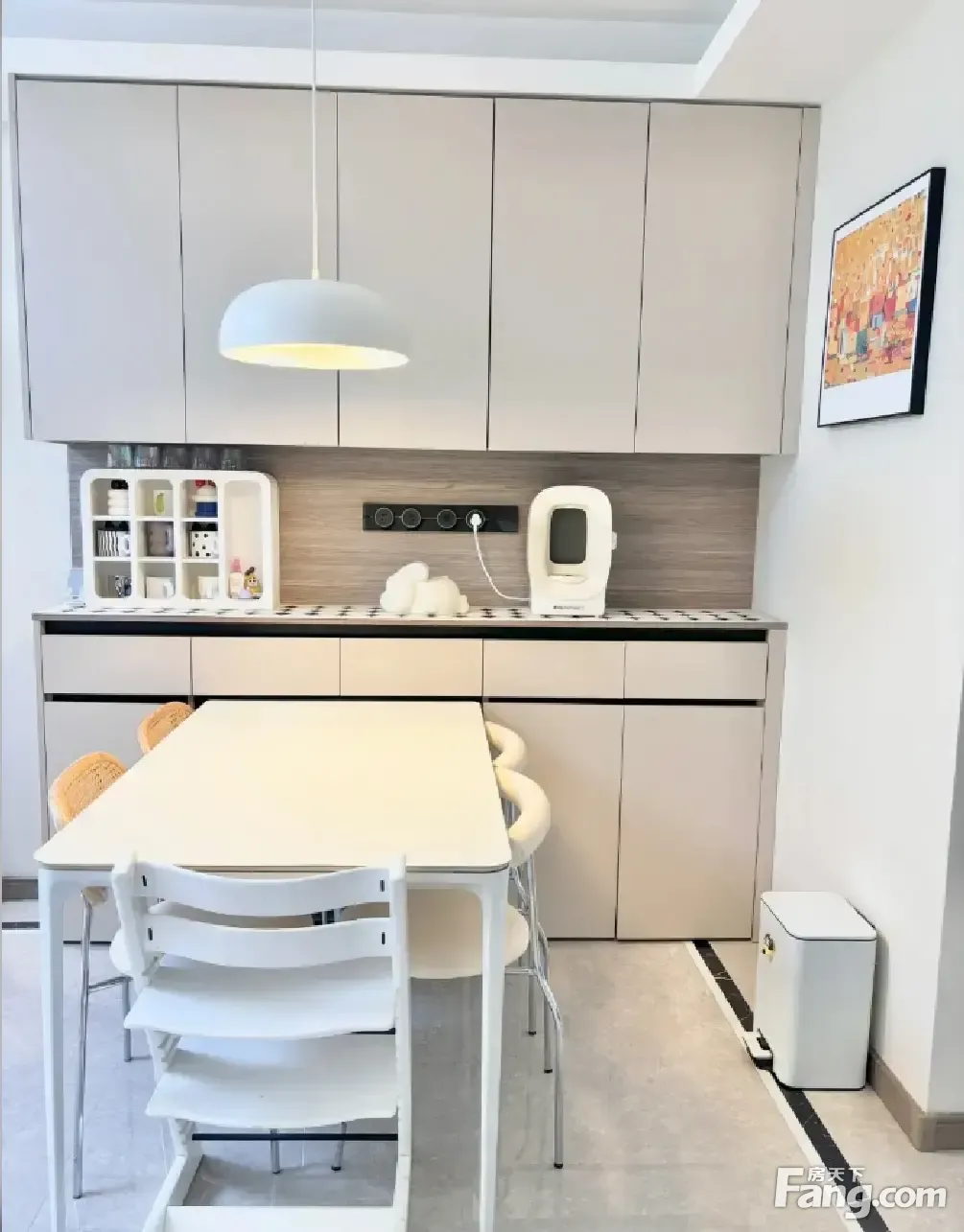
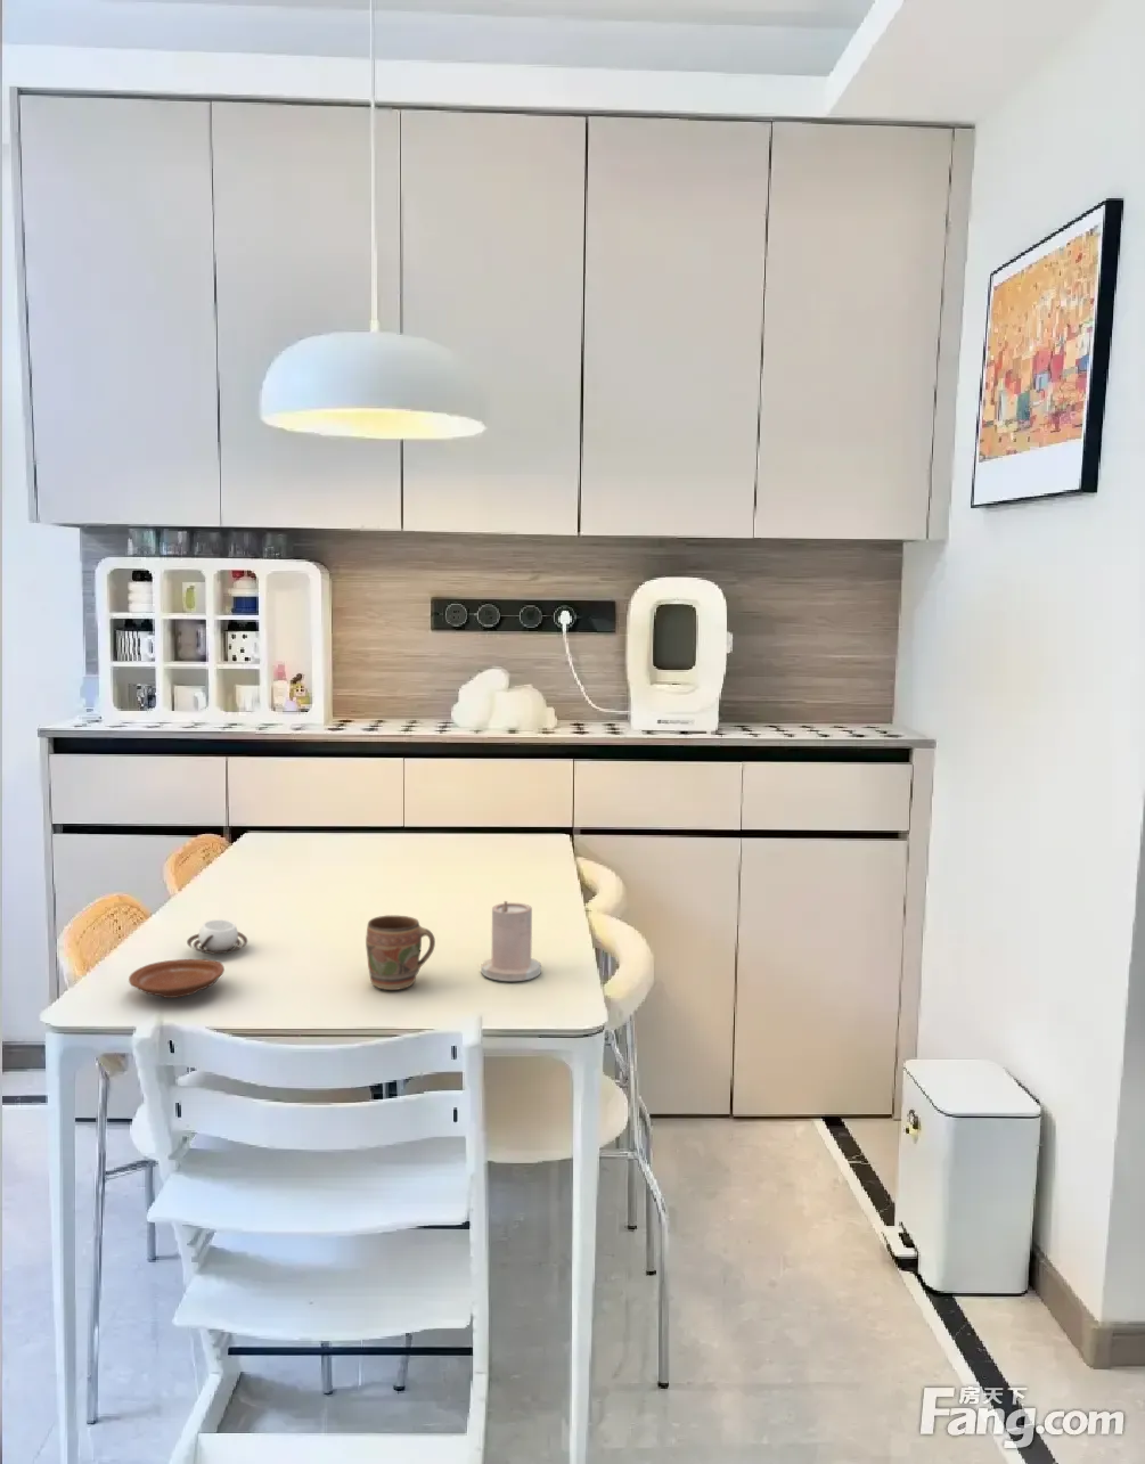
+ mug [365,915,436,991]
+ cup [185,919,248,954]
+ plate [127,958,226,999]
+ candle [480,900,543,982]
